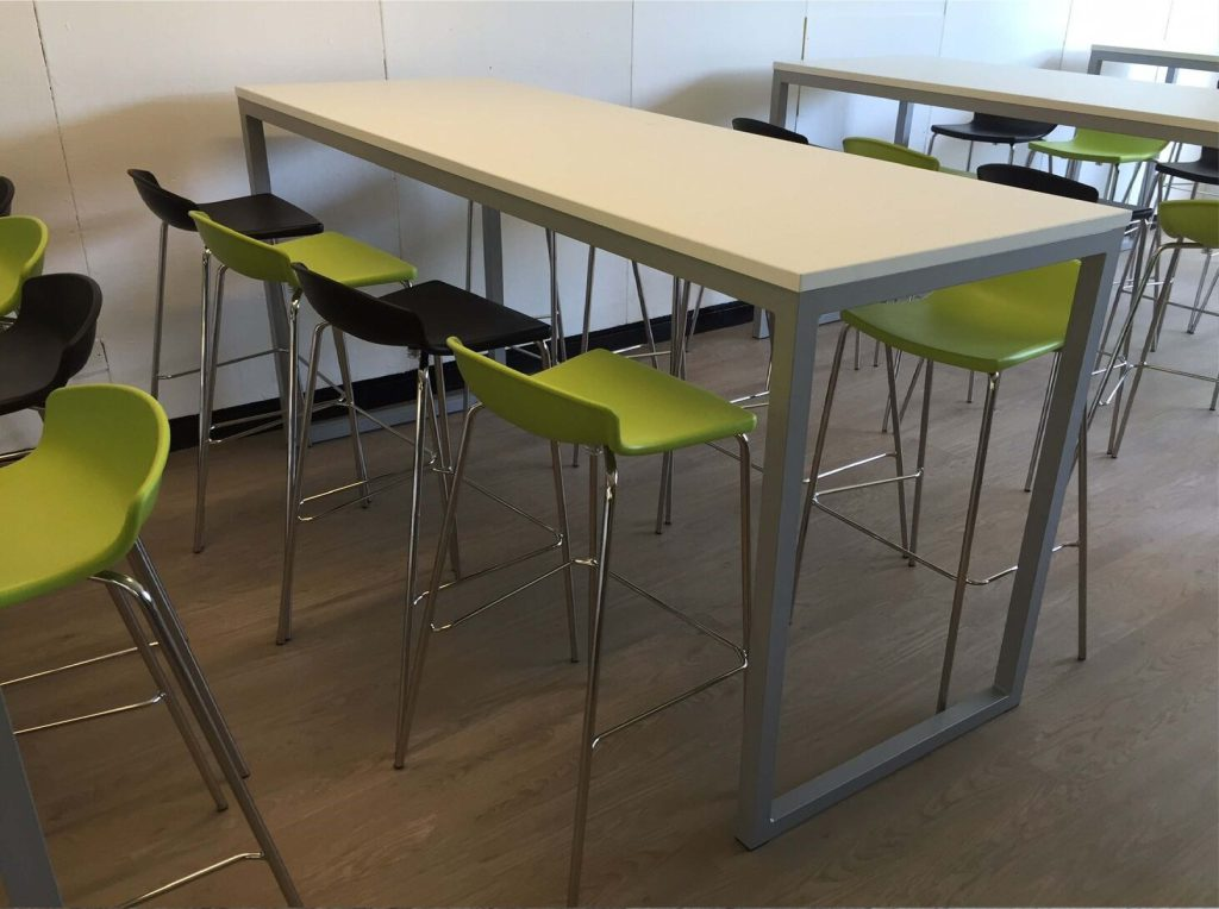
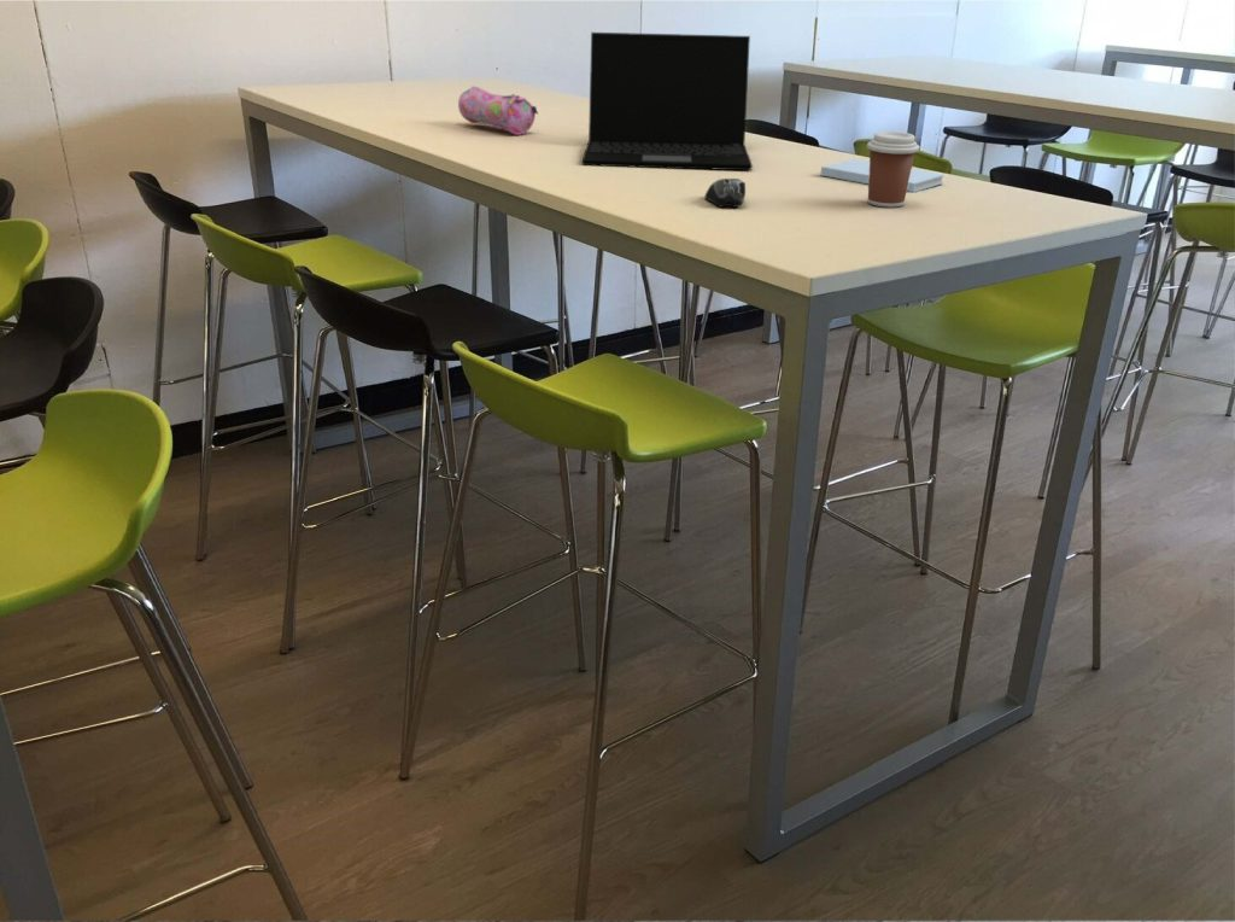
+ pencil case [457,84,539,136]
+ notepad [820,158,946,193]
+ coffee cup [866,130,921,209]
+ computer mouse [704,177,747,209]
+ laptop [580,31,754,171]
